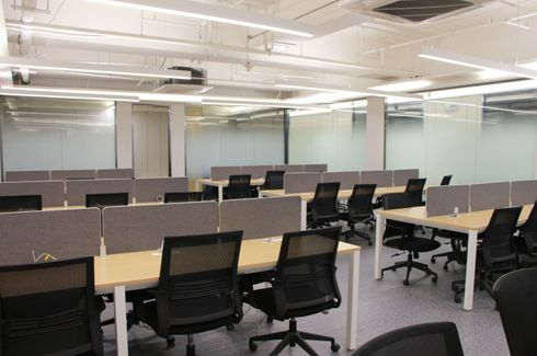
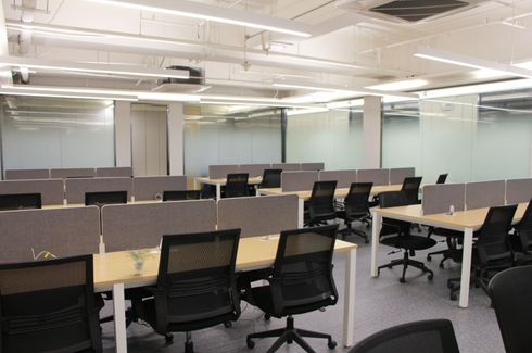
+ plant [125,242,157,273]
